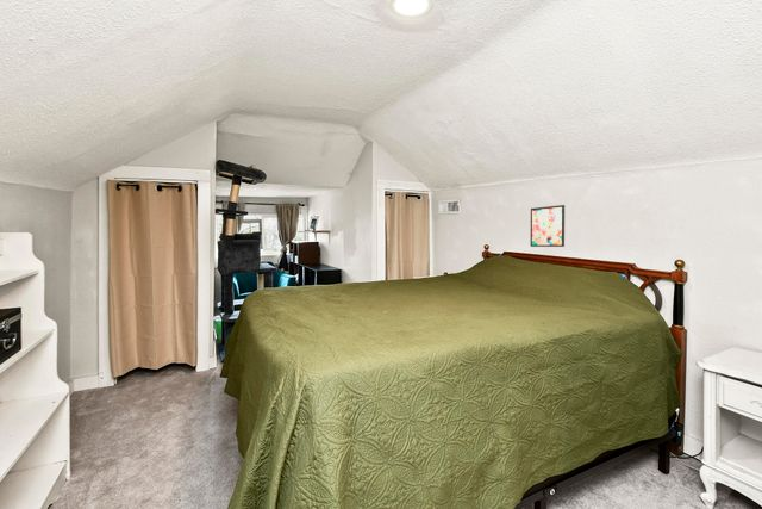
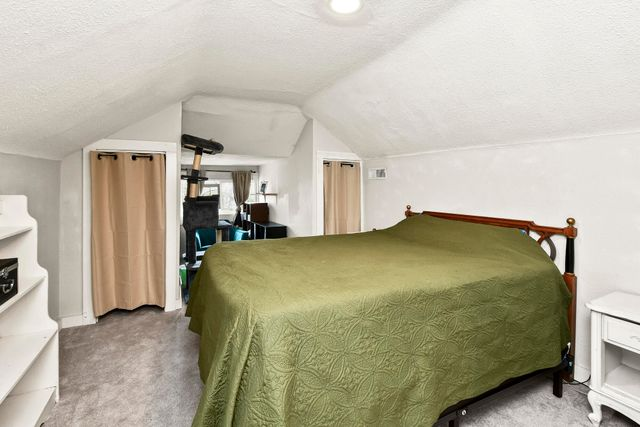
- wall art [530,204,566,248]
